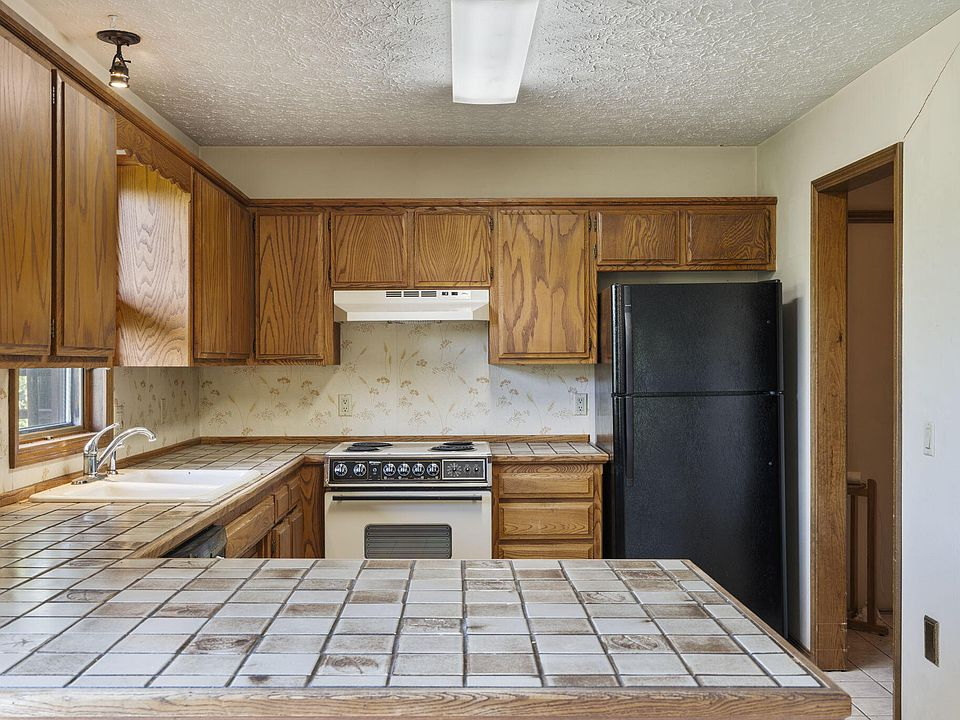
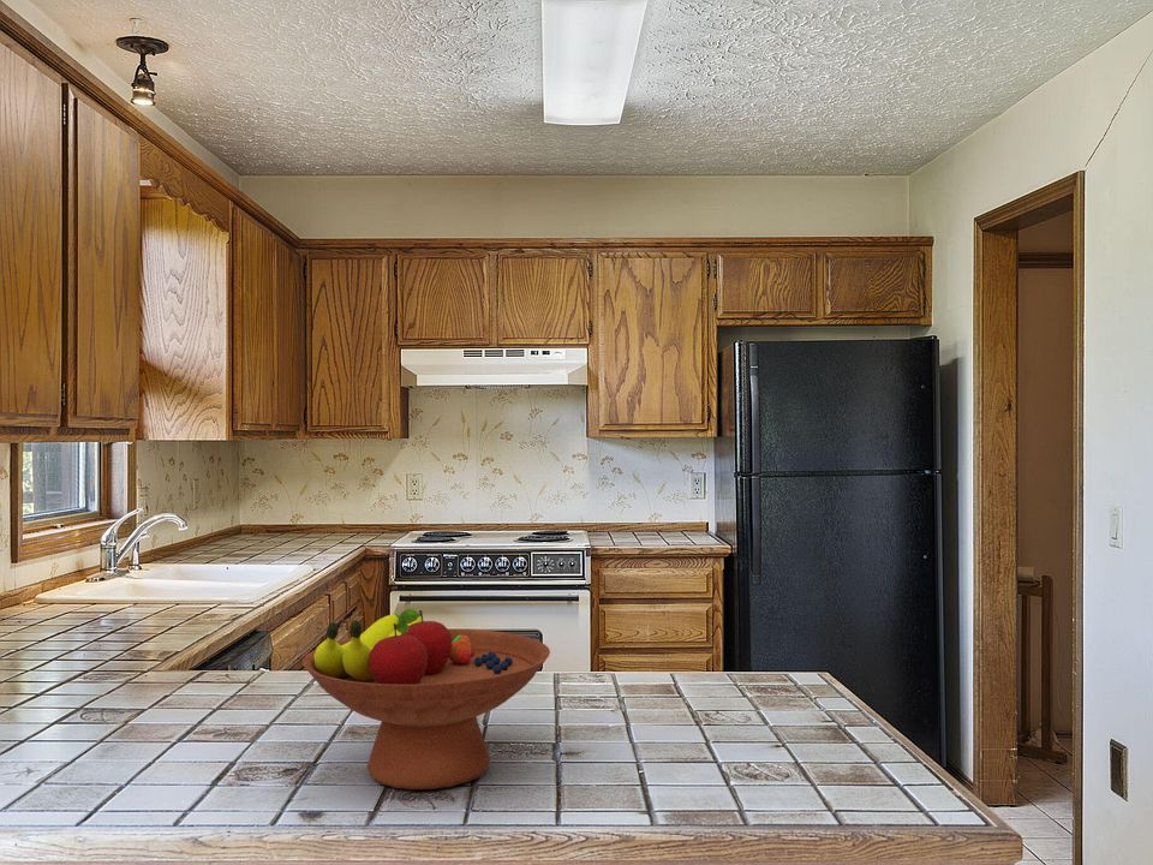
+ fruit bowl [301,608,551,791]
